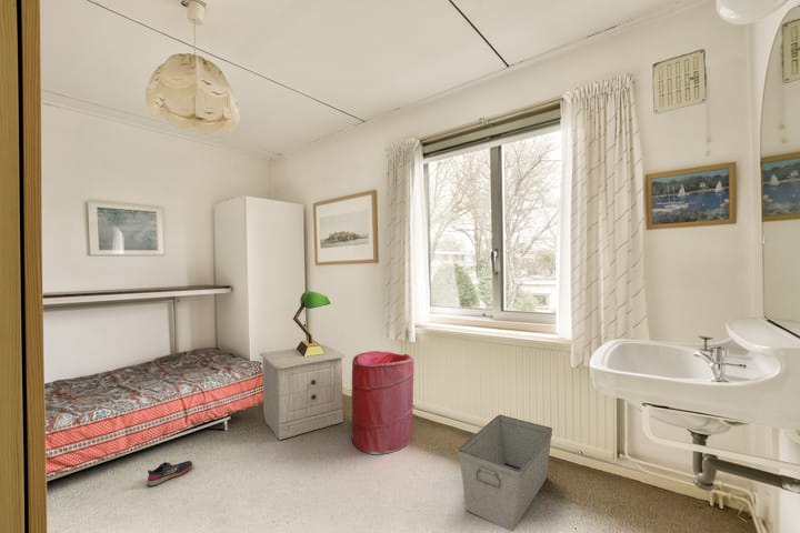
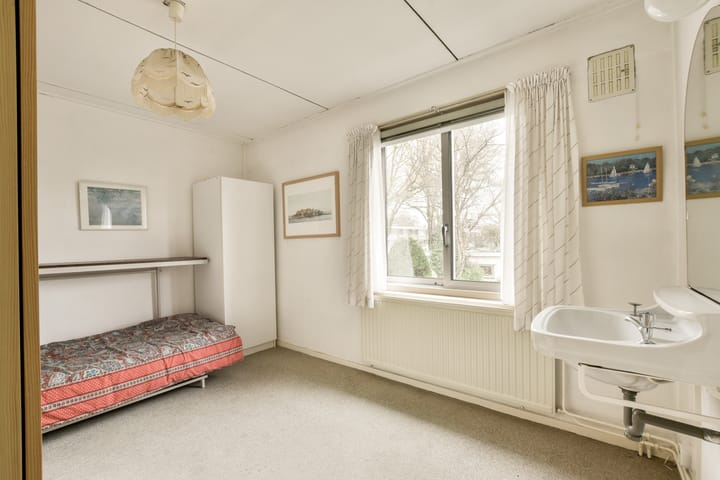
- shoe [146,460,193,486]
- laundry hamper [350,350,414,455]
- nightstand [259,343,347,441]
- table lamp [292,290,332,356]
- storage bin [457,414,553,532]
